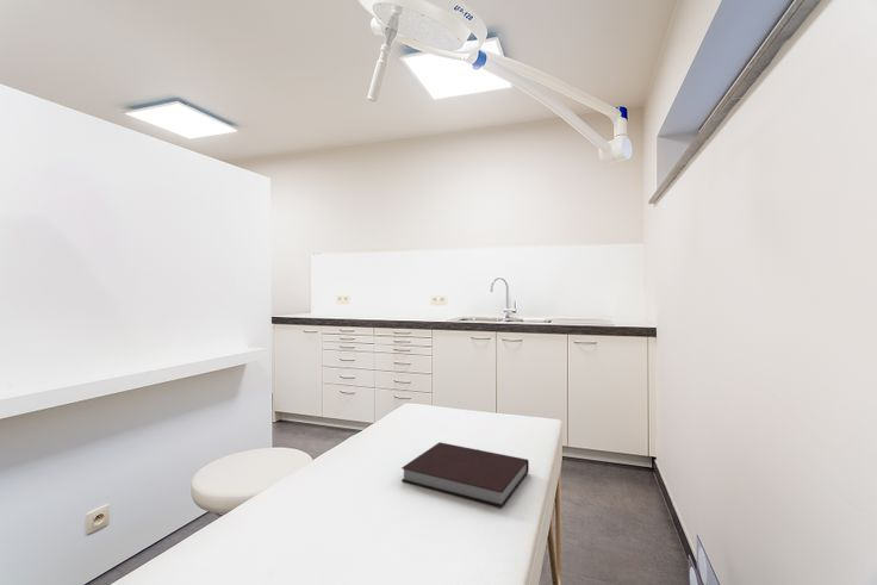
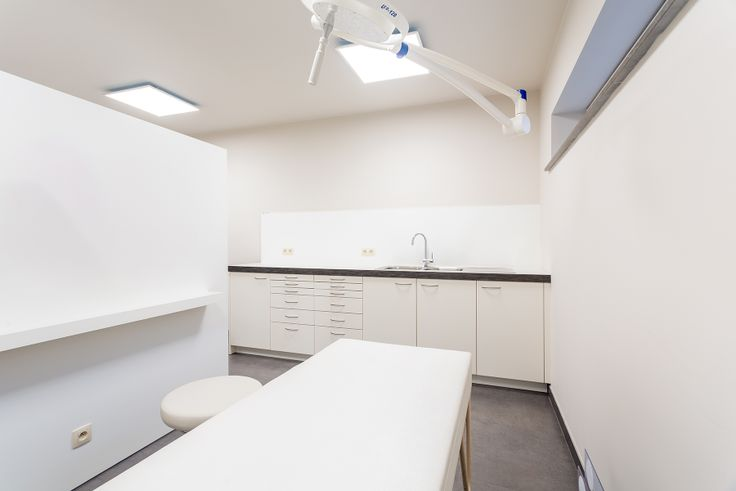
- notebook [400,441,530,508]
